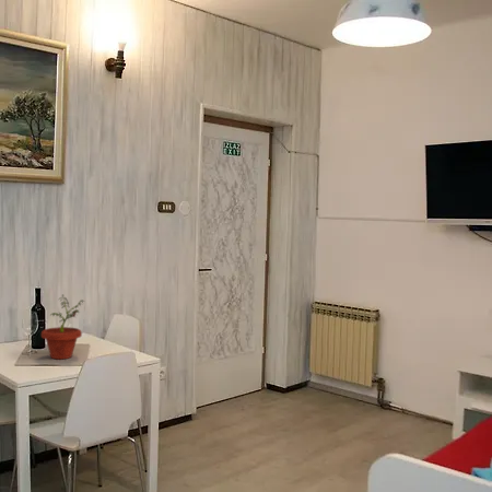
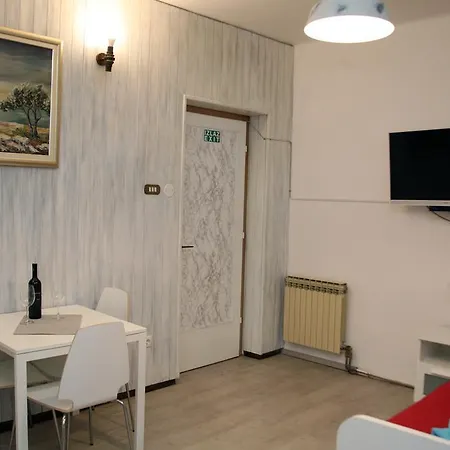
- potted plant [40,294,84,360]
